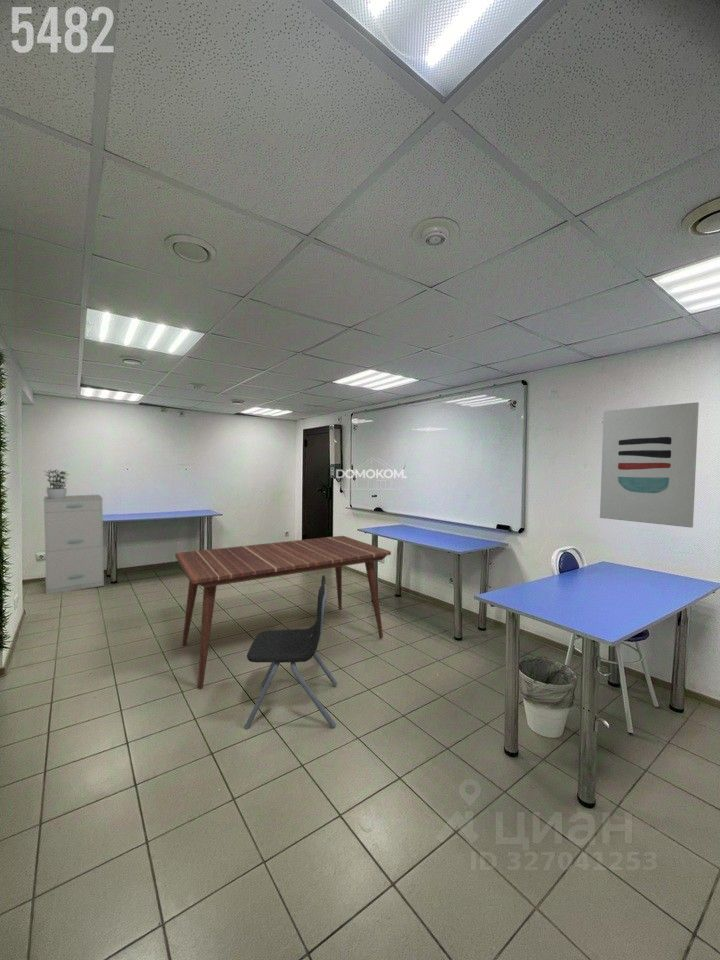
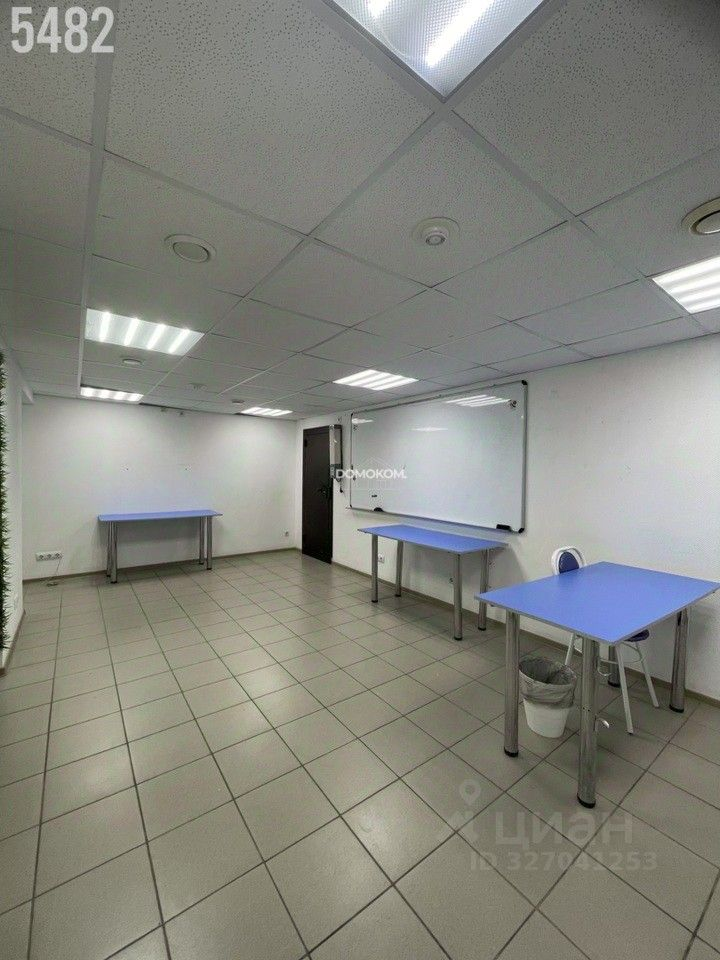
- wall art [599,401,700,529]
- filing cabinet [42,494,105,595]
- dining chair [244,574,339,730]
- potted plant [44,467,71,499]
- dining table [174,535,392,691]
